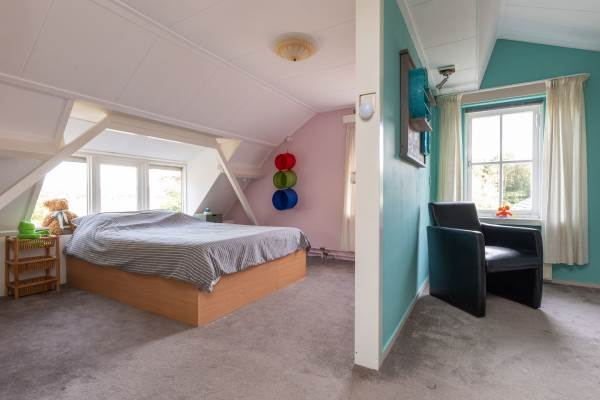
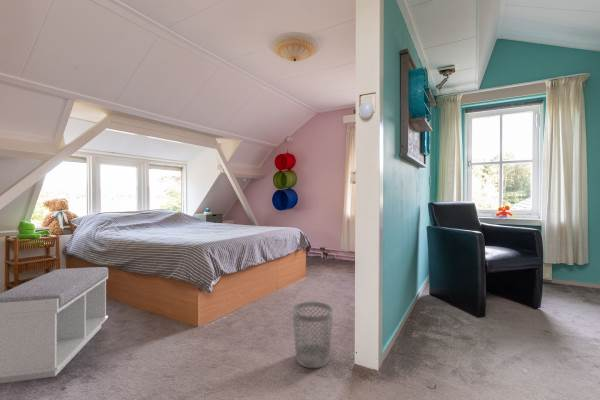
+ wastebasket [291,301,334,369]
+ bench [0,266,109,384]
